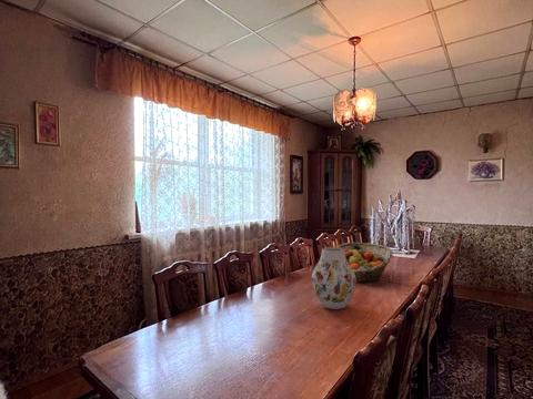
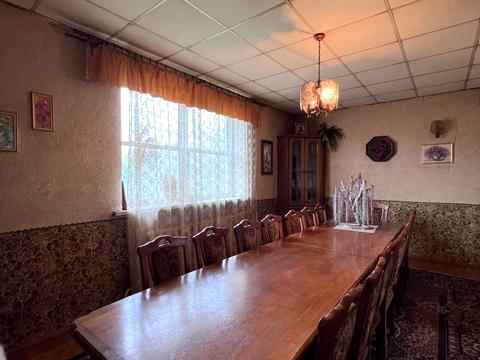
- fruit basket [335,242,394,284]
- vase [311,246,356,310]
